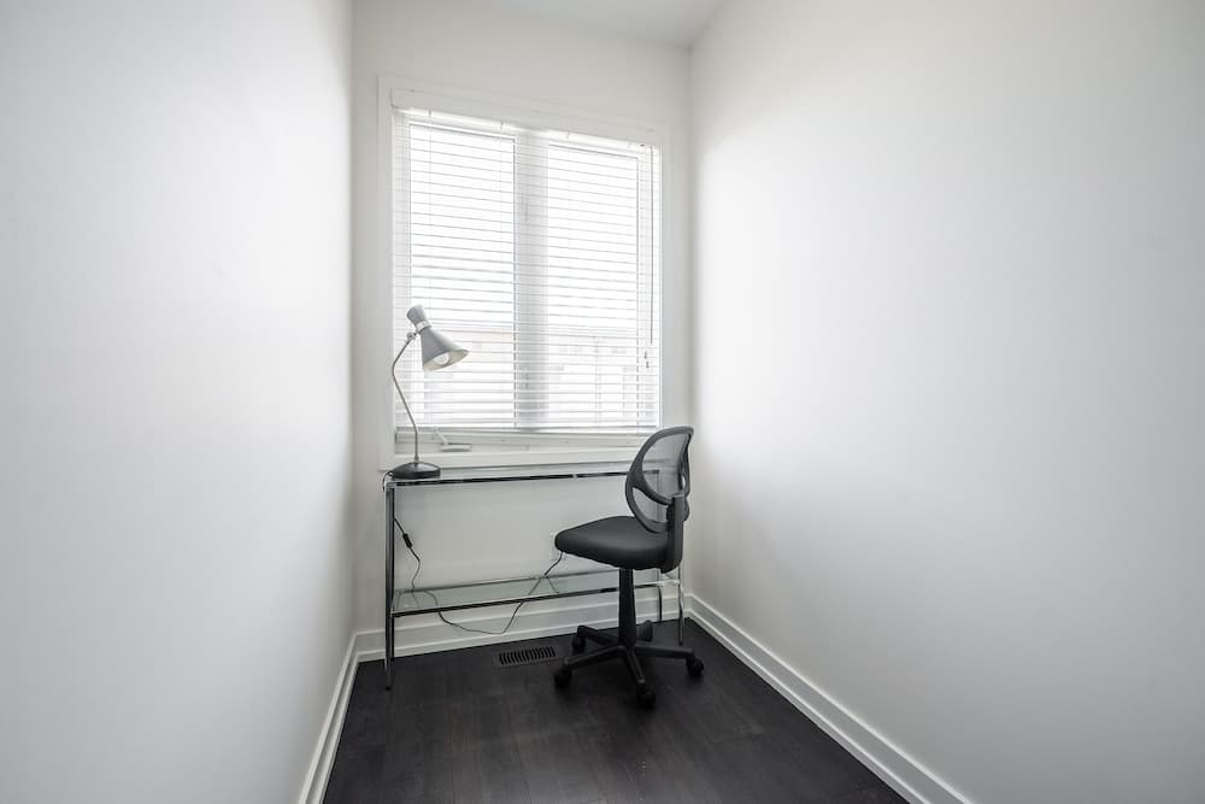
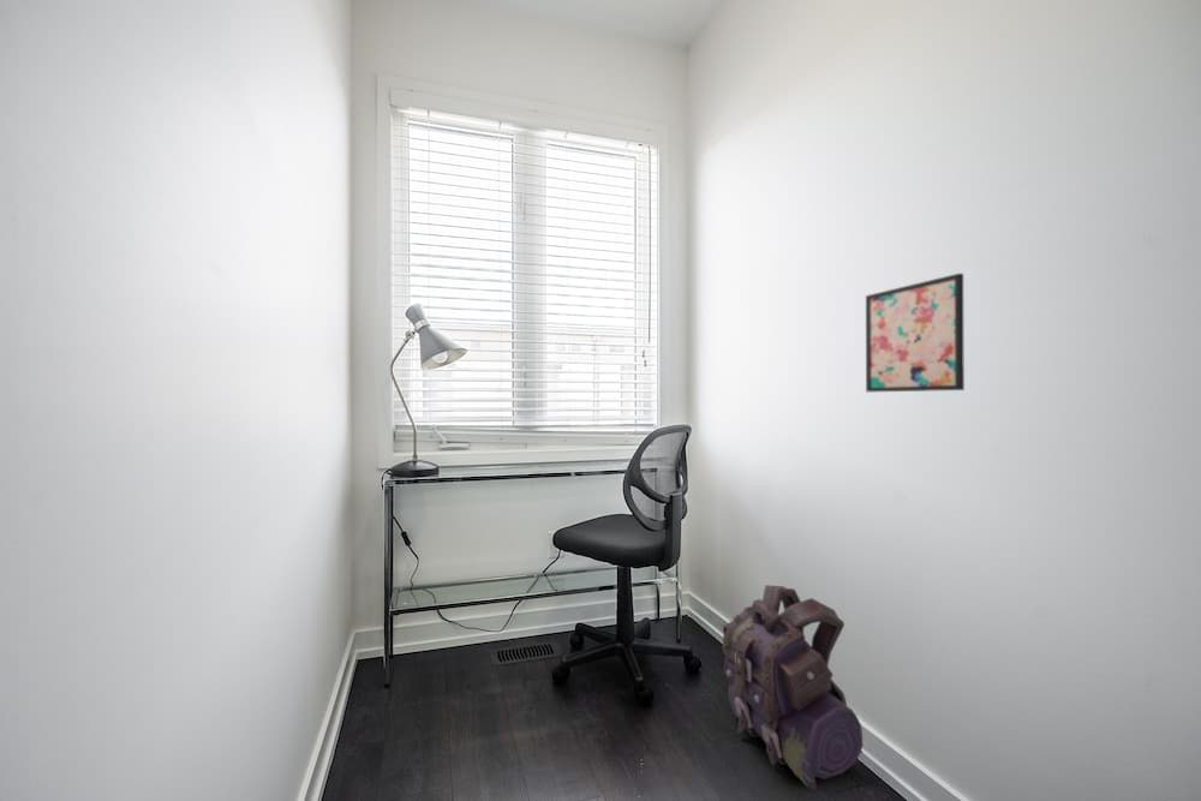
+ backpack [722,584,864,791]
+ wall art [865,273,966,393]
